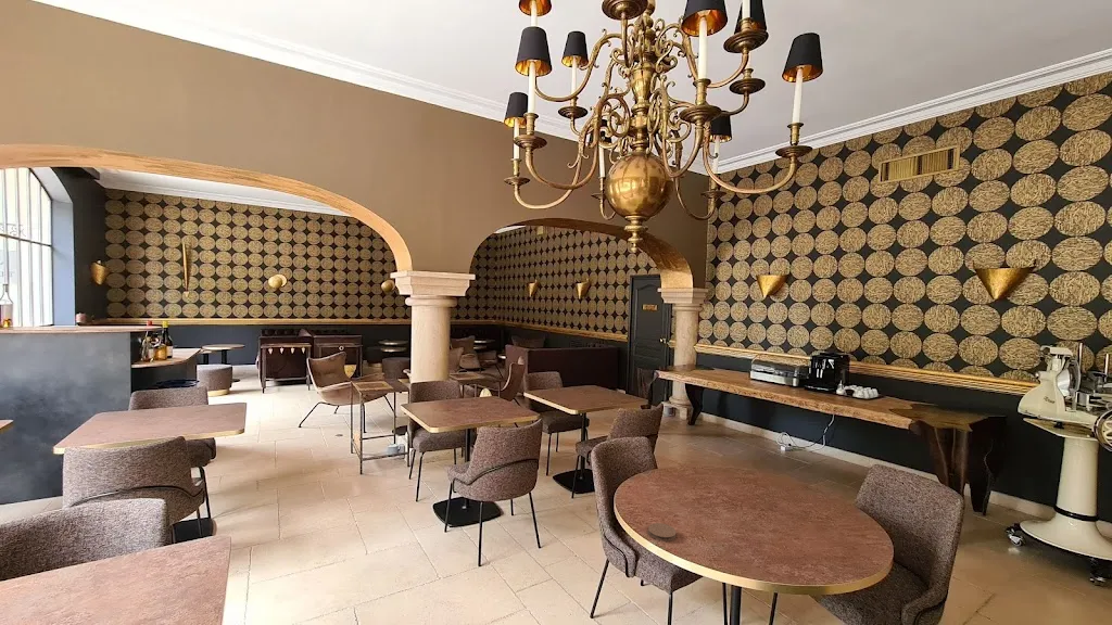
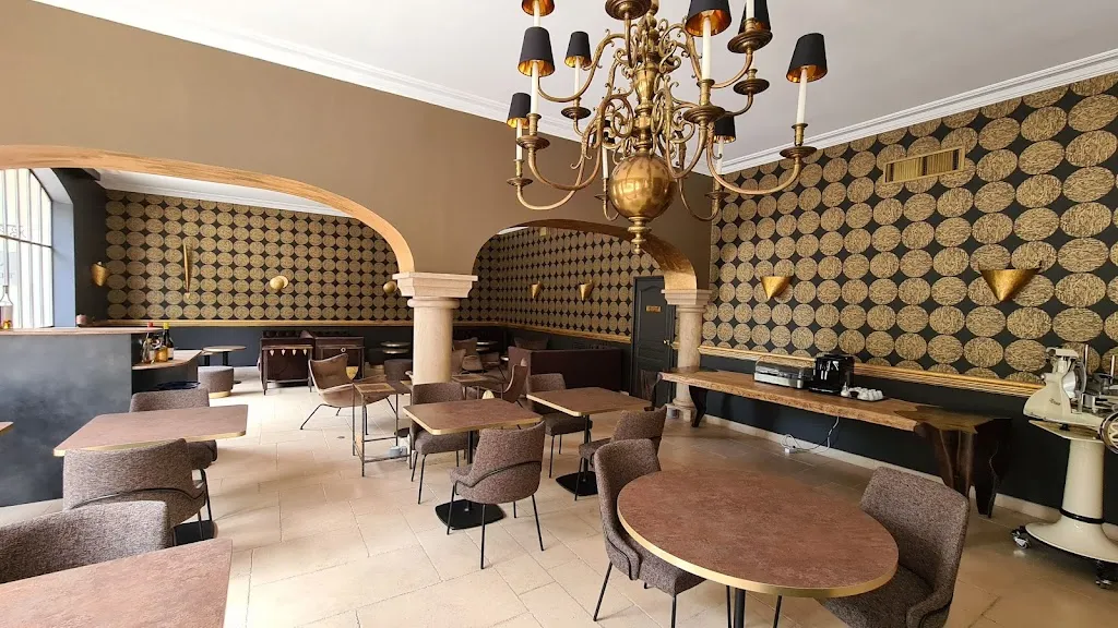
- coaster [647,522,677,541]
